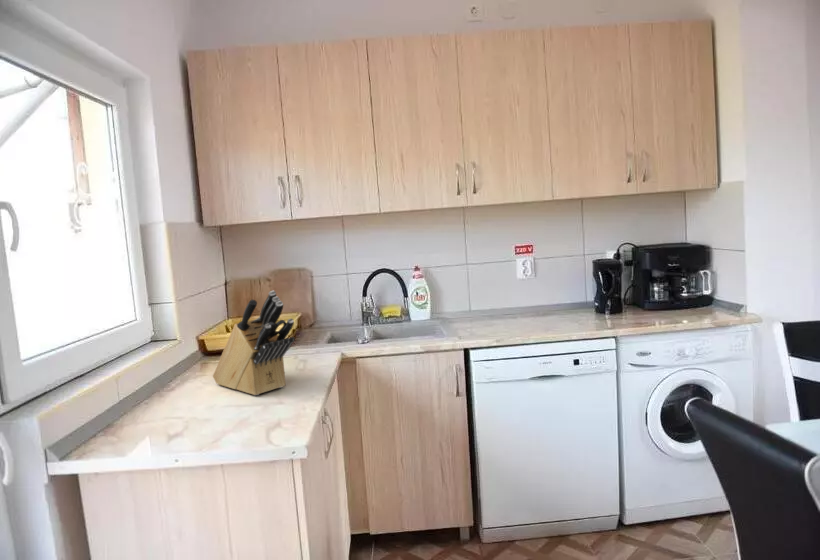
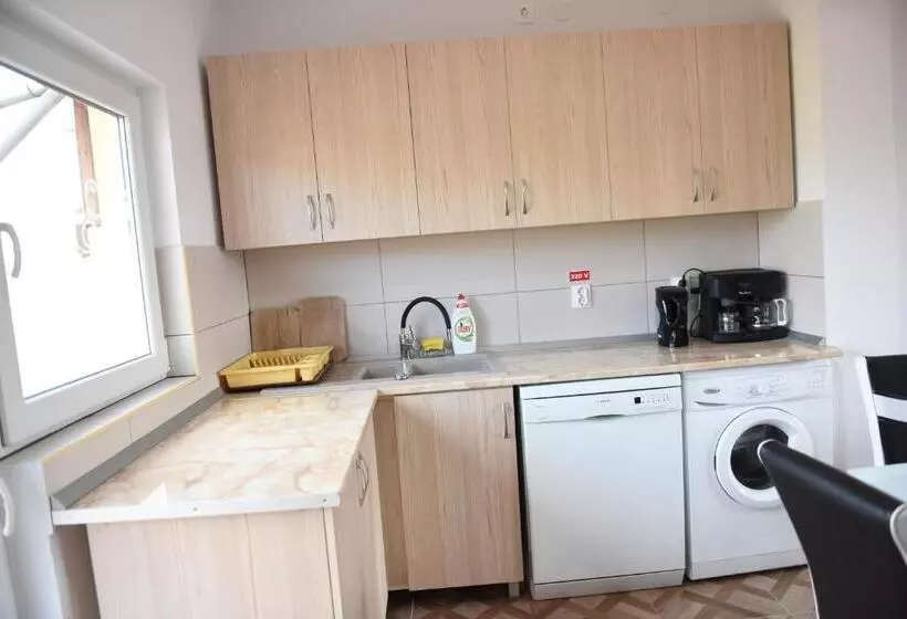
- knife block [212,290,296,396]
